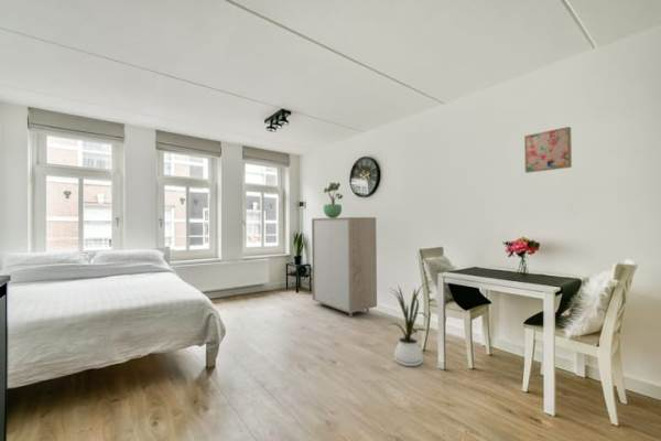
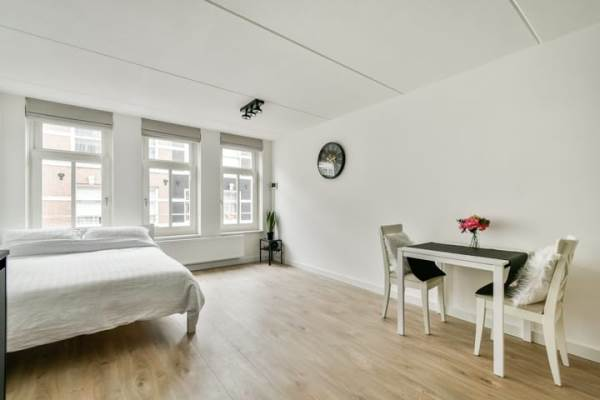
- wall art [523,126,573,174]
- potted plant [323,181,344,218]
- storage cabinet [311,216,378,318]
- house plant [386,280,434,367]
